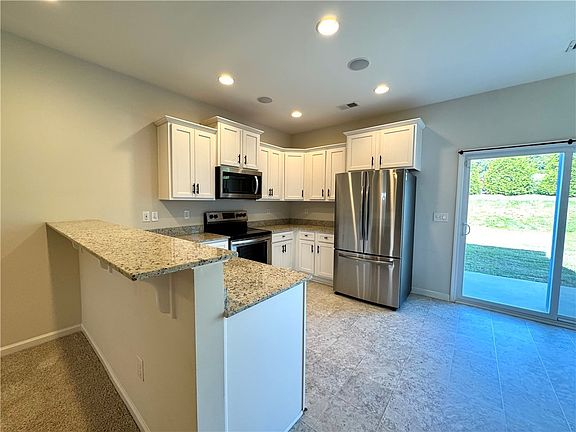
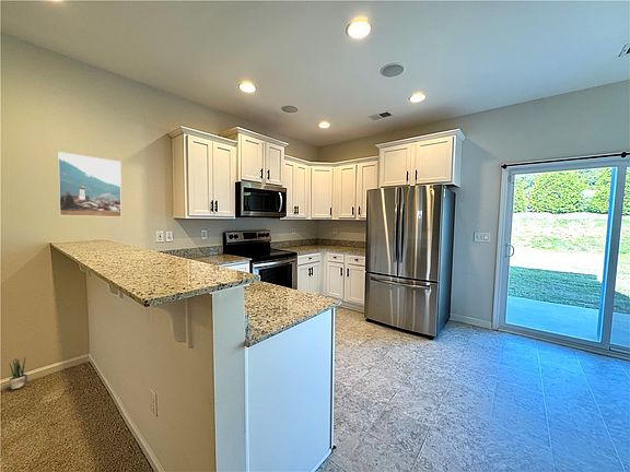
+ potted plant [8,357,28,390]
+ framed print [57,151,122,219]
